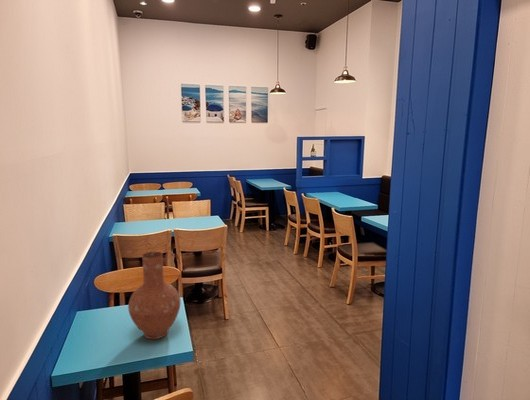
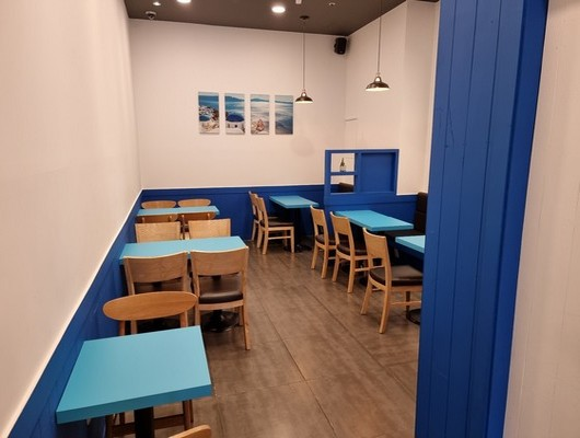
- vase [127,251,182,340]
